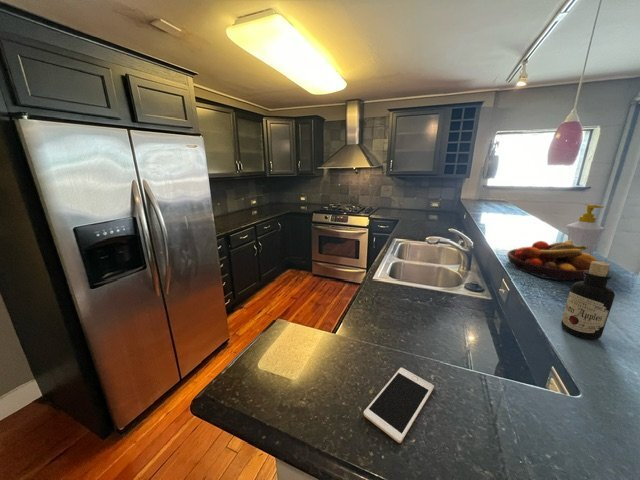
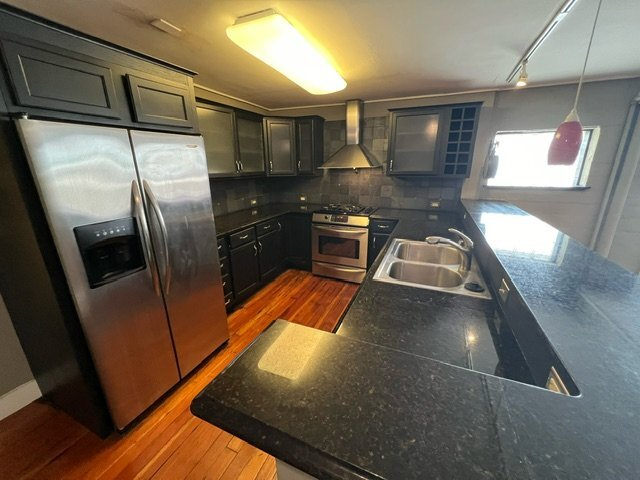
- soap bottle [566,203,605,255]
- cell phone [363,367,435,444]
- bottle [560,260,616,340]
- fruit bowl [506,240,598,282]
